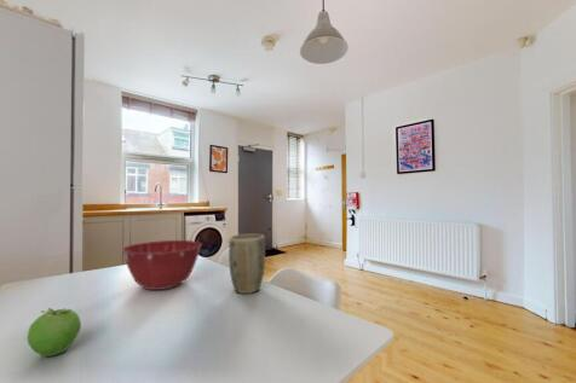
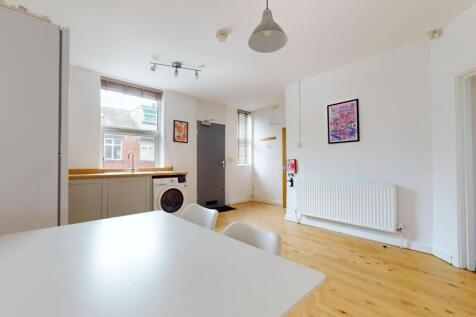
- fruit [25,307,82,358]
- mixing bowl [121,239,203,291]
- plant pot [227,233,266,295]
